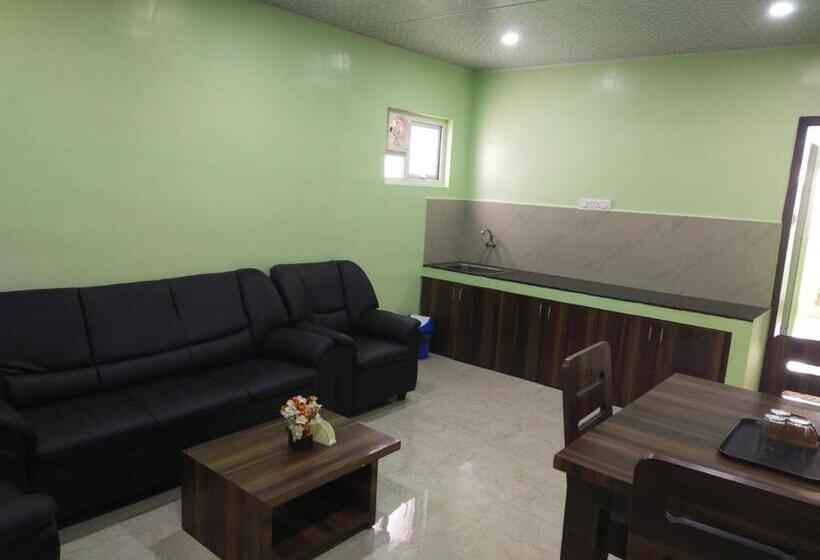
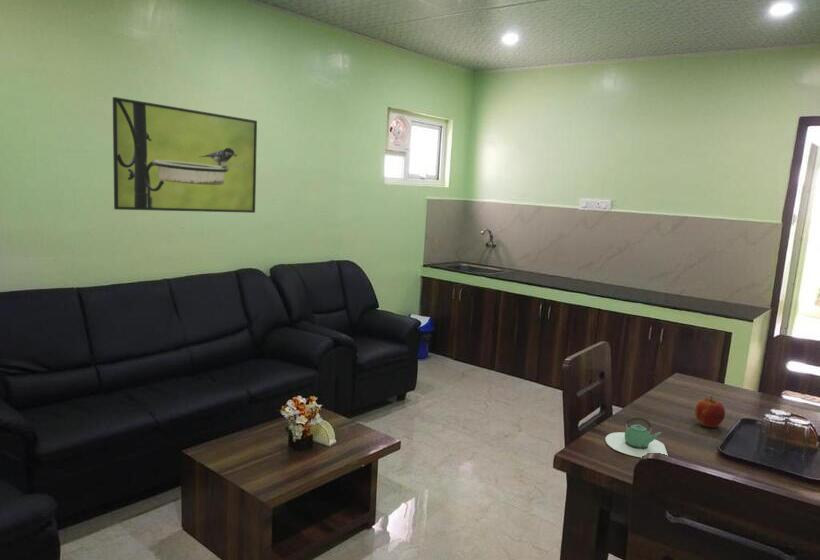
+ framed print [112,96,258,214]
+ apple [694,395,726,428]
+ teapot [605,416,669,458]
